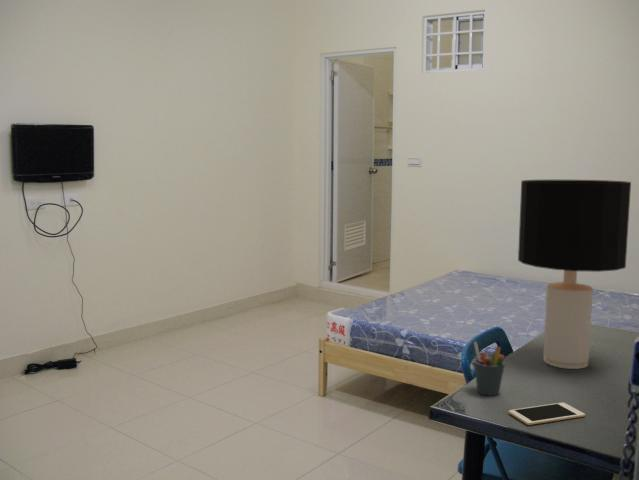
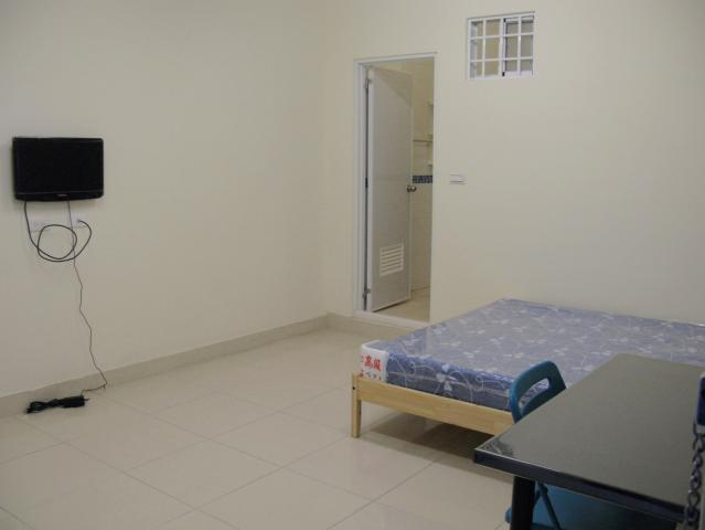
- cell phone [508,402,586,426]
- desk lamp [517,179,632,370]
- pen holder [473,341,506,396]
